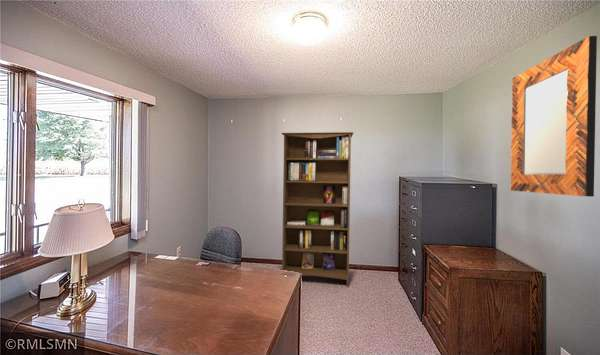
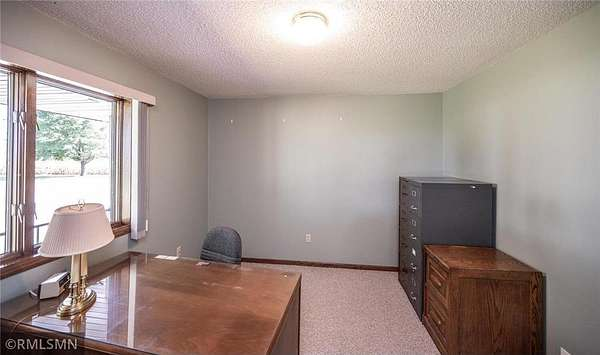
- home mirror [510,35,598,198]
- bookcase [280,131,355,287]
